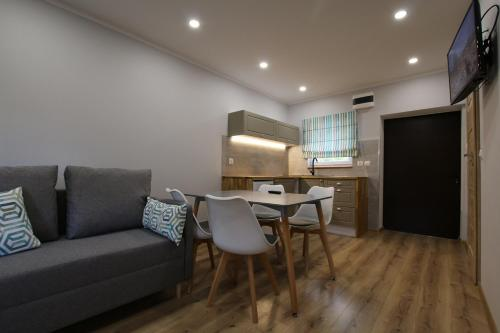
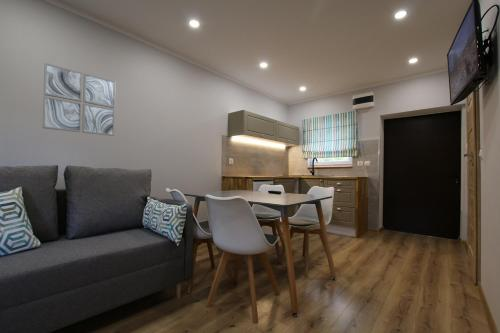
+ wall art [42,62,117,137]
